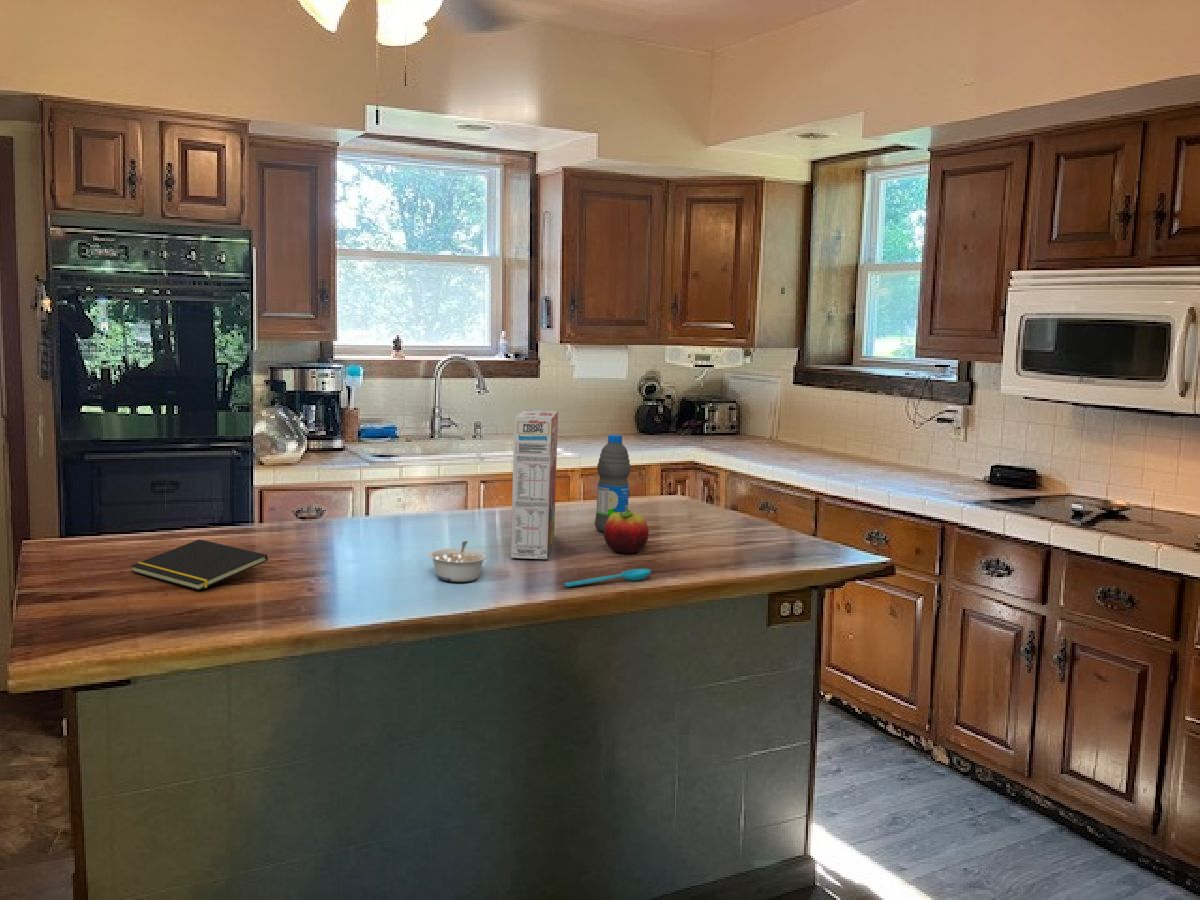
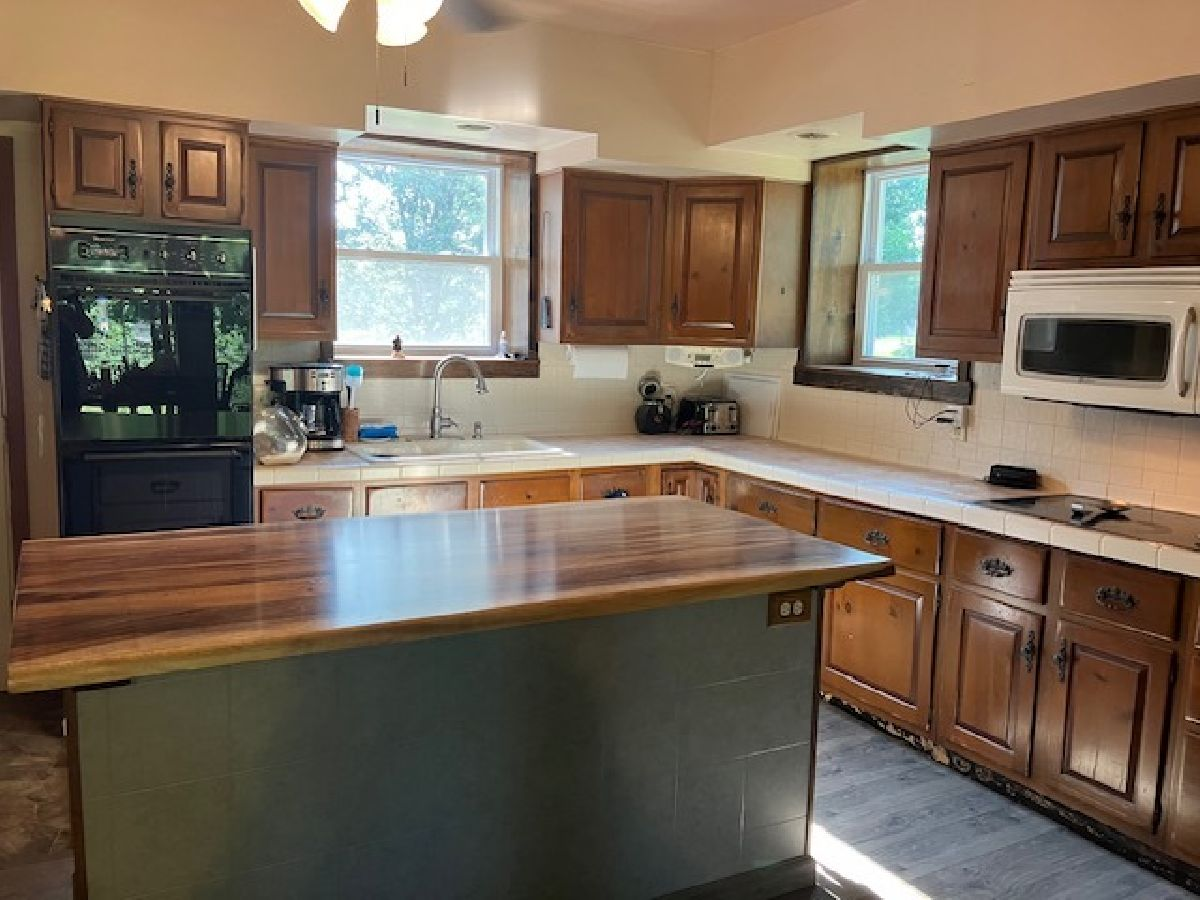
- cereal box [510,409,559,560]
- fruit [603,509,650,554]
- spoon [563,568,652,588]
- water bottle [594,434,632,532]
- legume [427,540,489,583]
- notepad [130,538,269,591]
